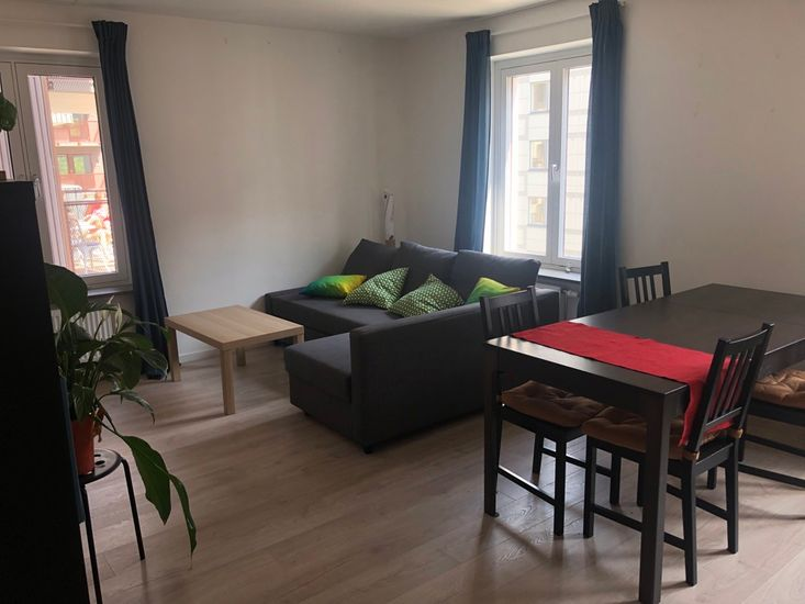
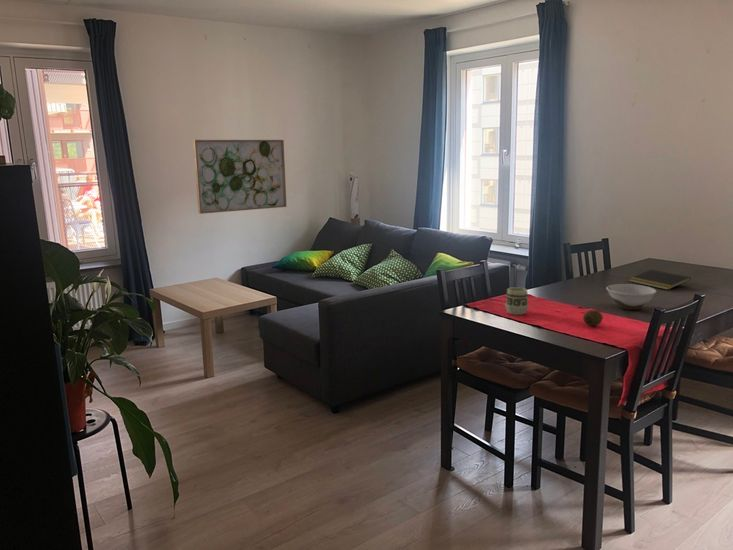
+ bowl [605,283,657,311]
+ cup [504,286,529,316]
+ fruit [582,309,604,327]
+ notepad [628,269,692,291]
+ wall art [192,139,288,215]
